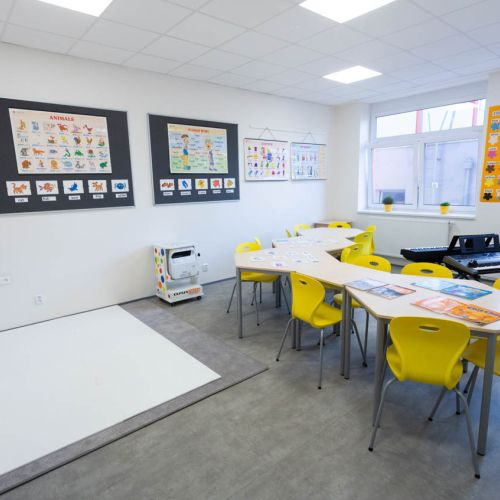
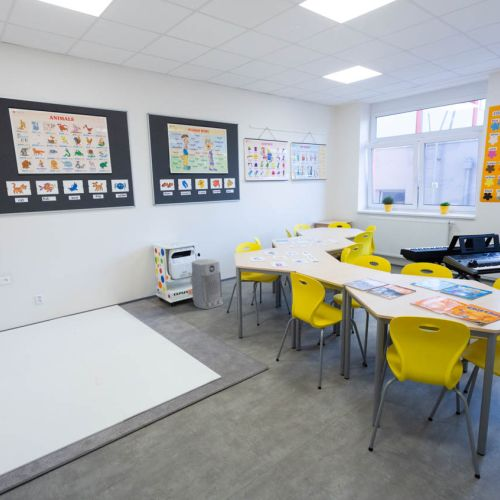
+ air purifier [190,258,224,310]
